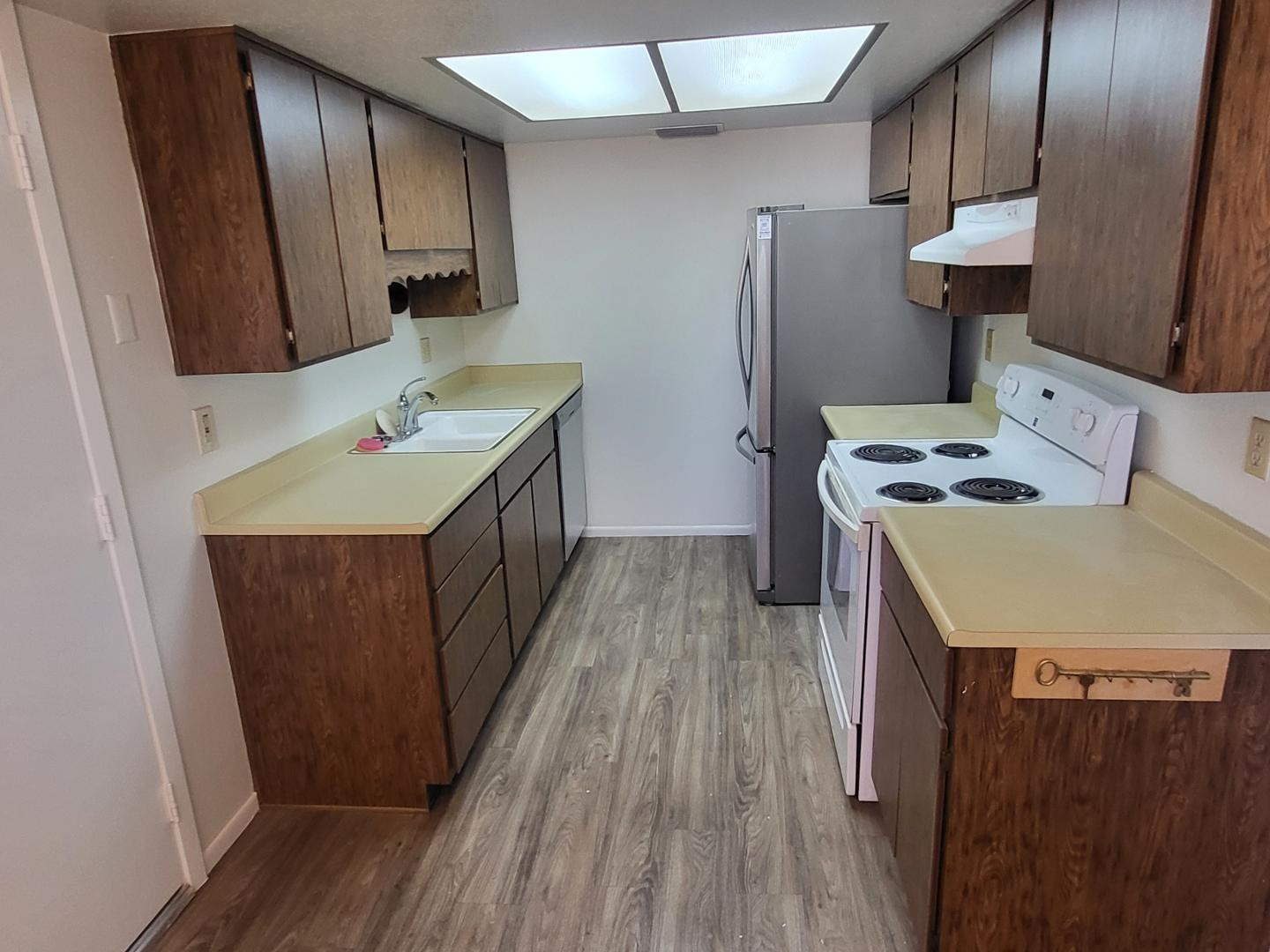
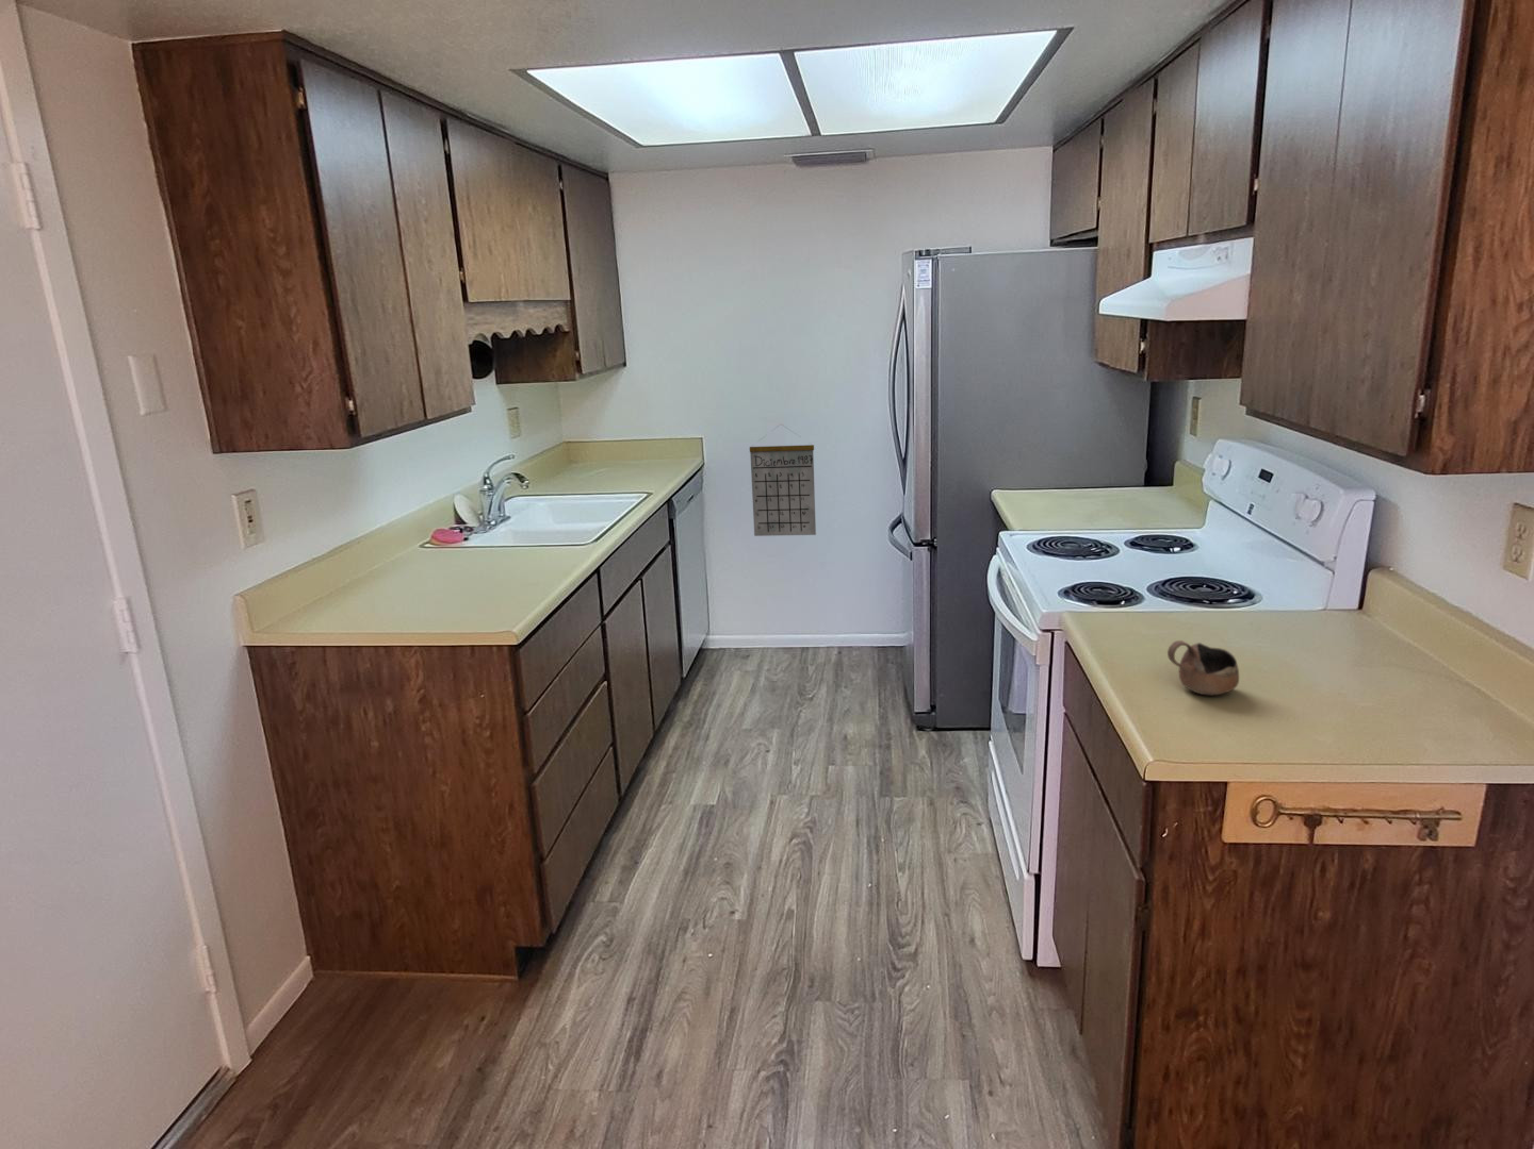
+ cup [1167,640,1240,695]
+ calendar [749,424,817,537]
